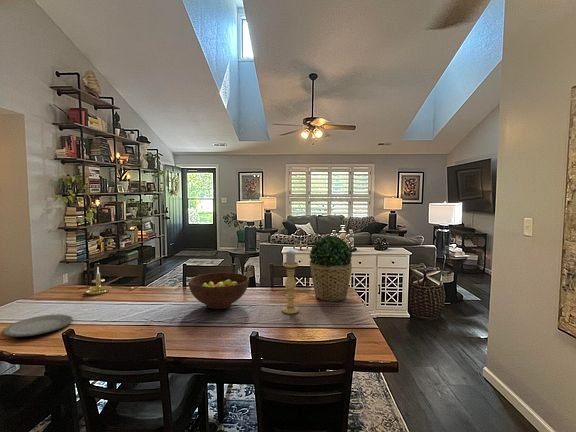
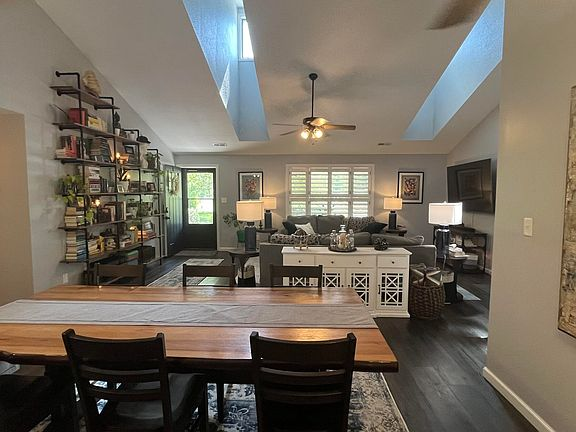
- potted plant [309,234,353,302]
- candle holder [281,249,300,315]
- plate [2,313,73,338]
- fruit bowl [188,272,250,310]
- candle holder [85,267,112,296]
